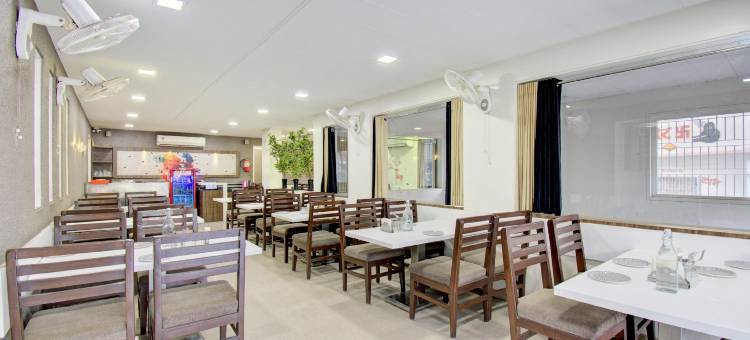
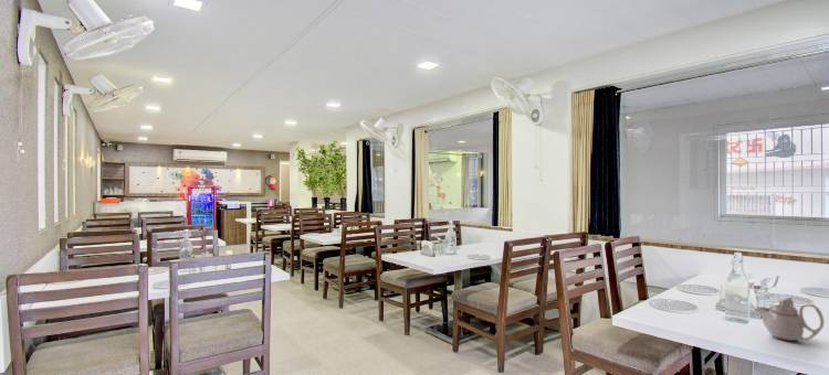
+ teapot [754,297,826,342]
